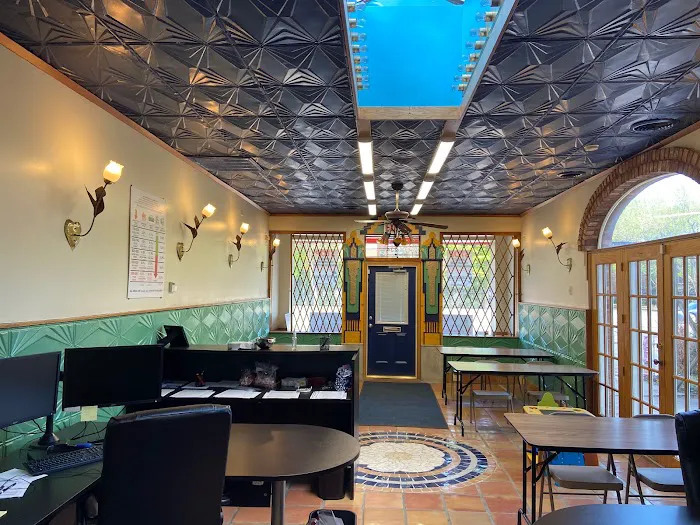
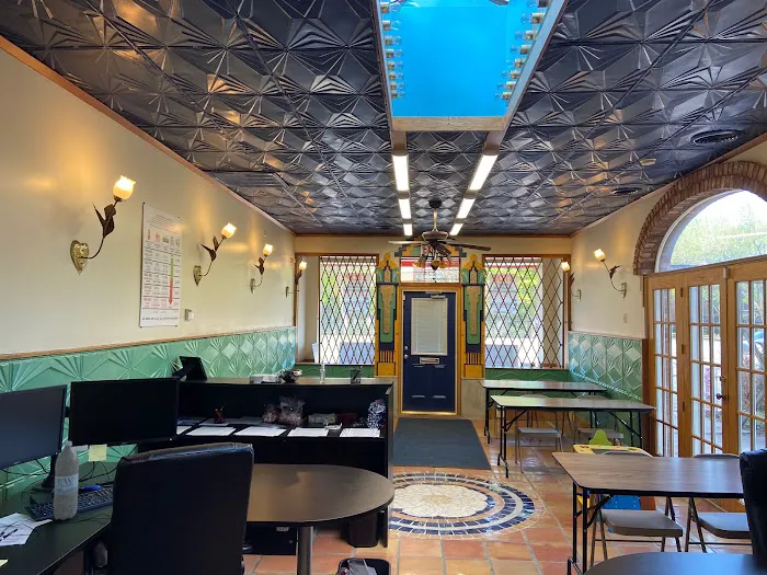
+ water bottle [53,440,80,521]
